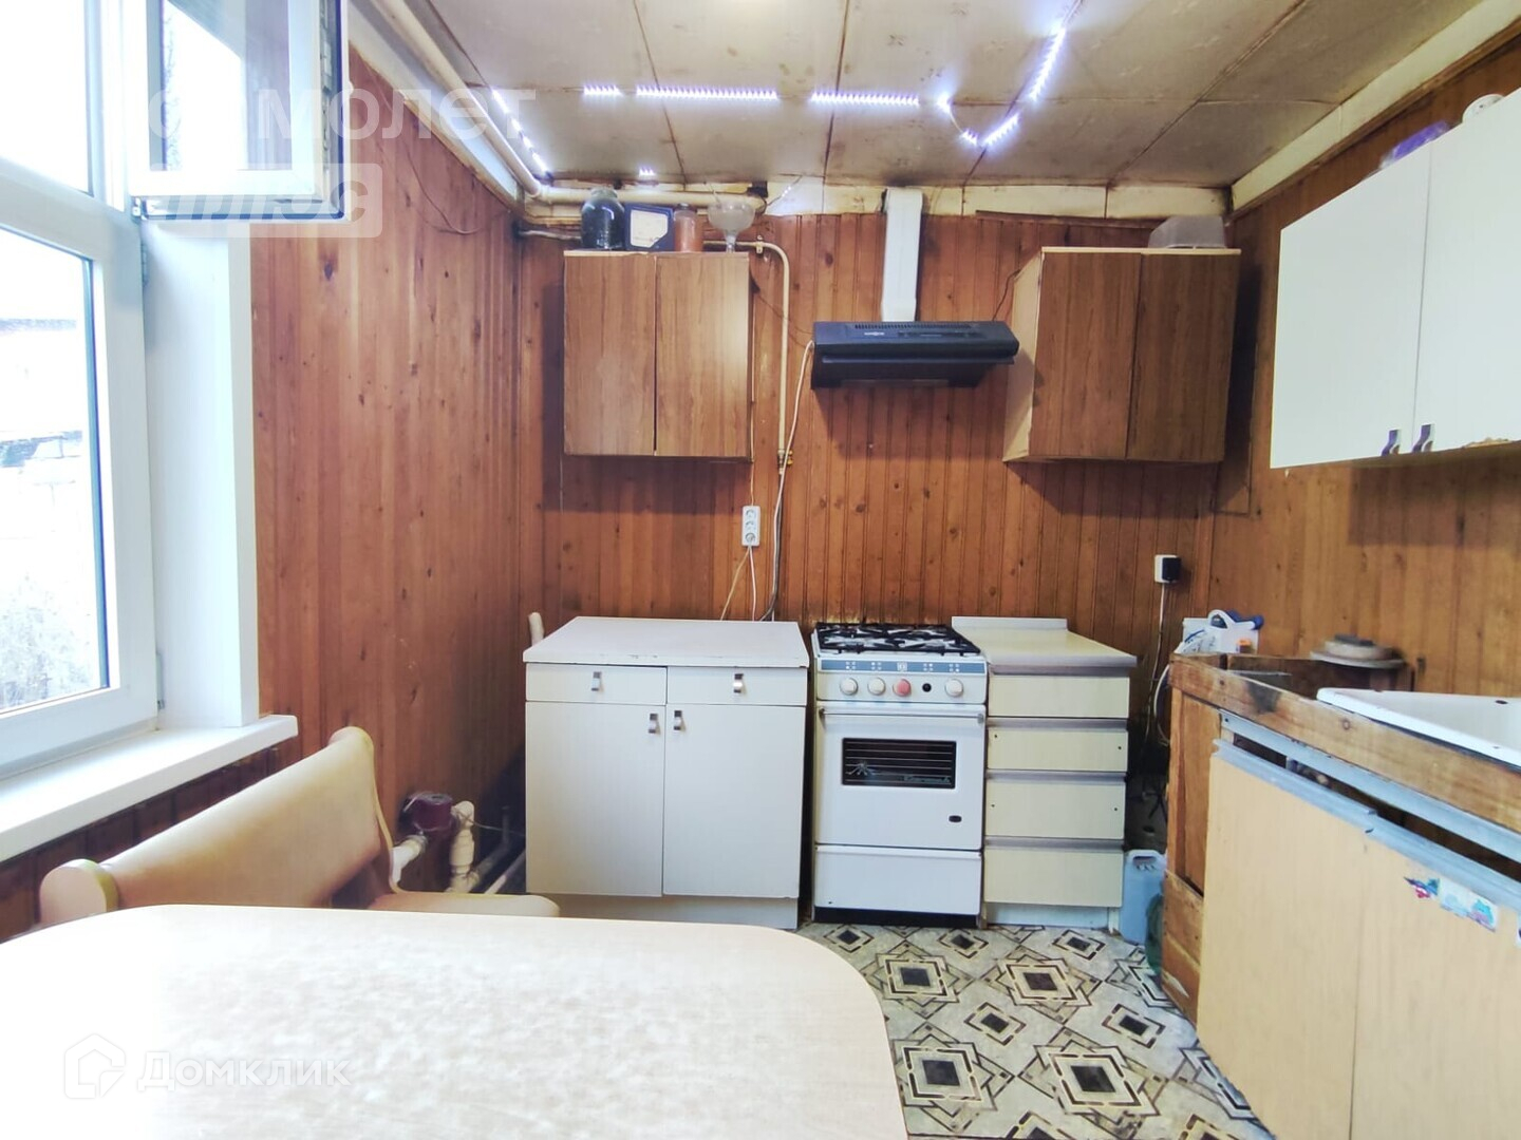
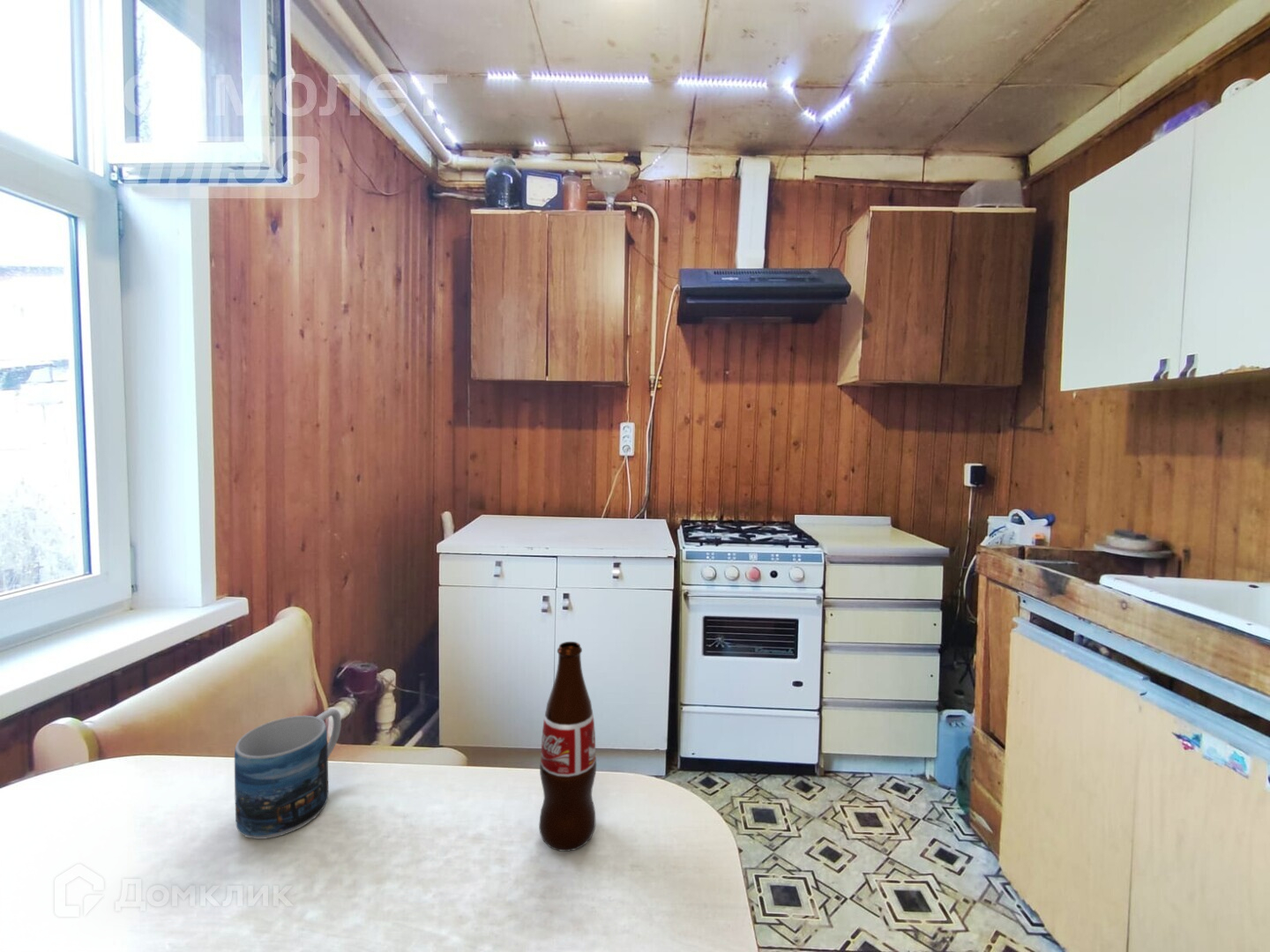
+ mug [234,708,342,840]
+ bottle [538,641,597,852]
